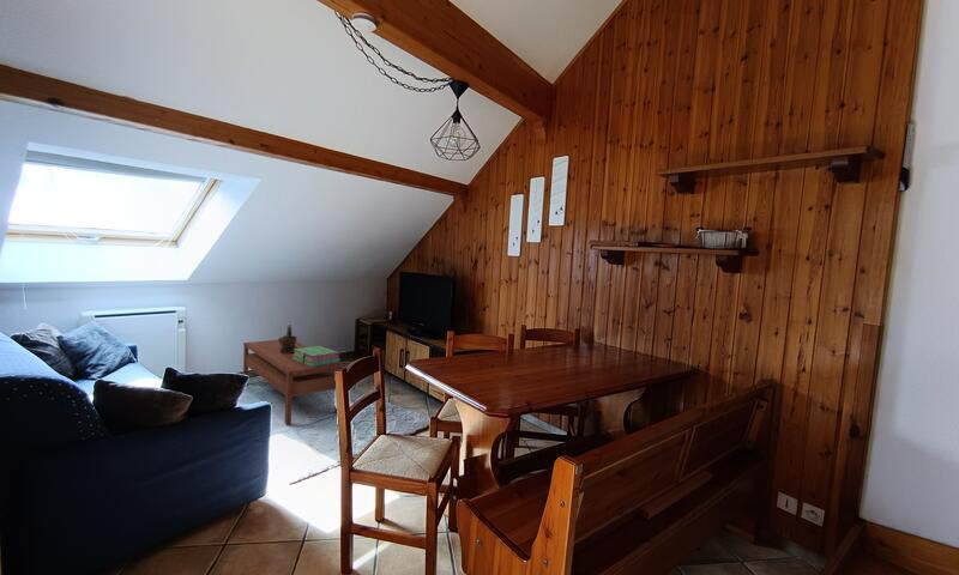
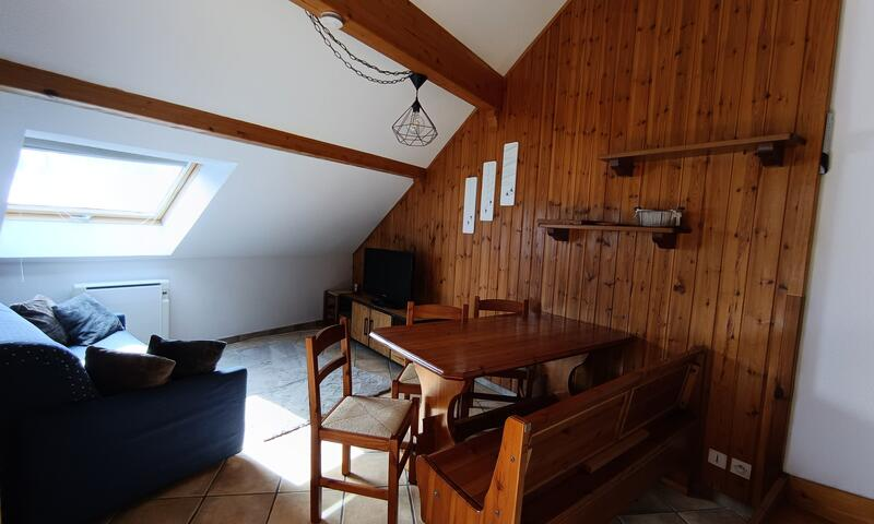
- coffee table [242,339,344,425]
- stack of books [291,345,342,367]
- potted plant [277,322,298,353]
